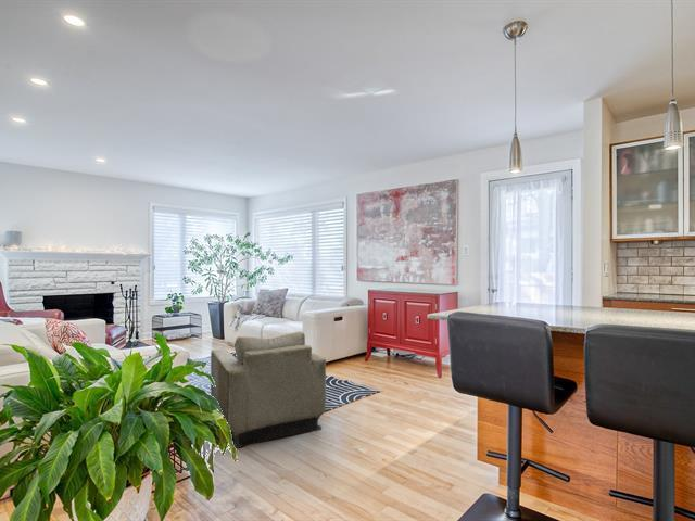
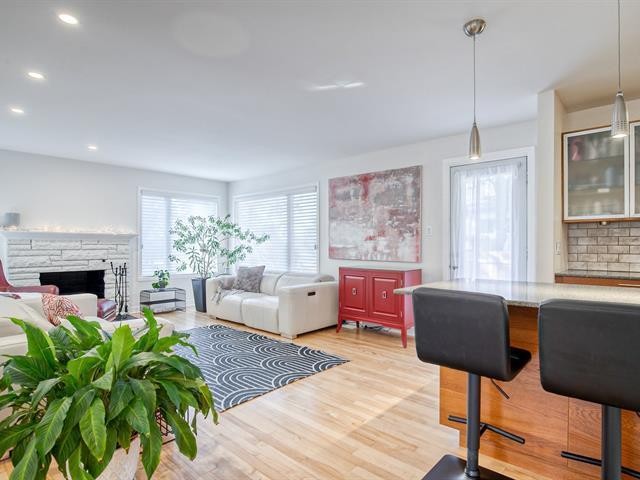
- armchair [210,330,327,449]
